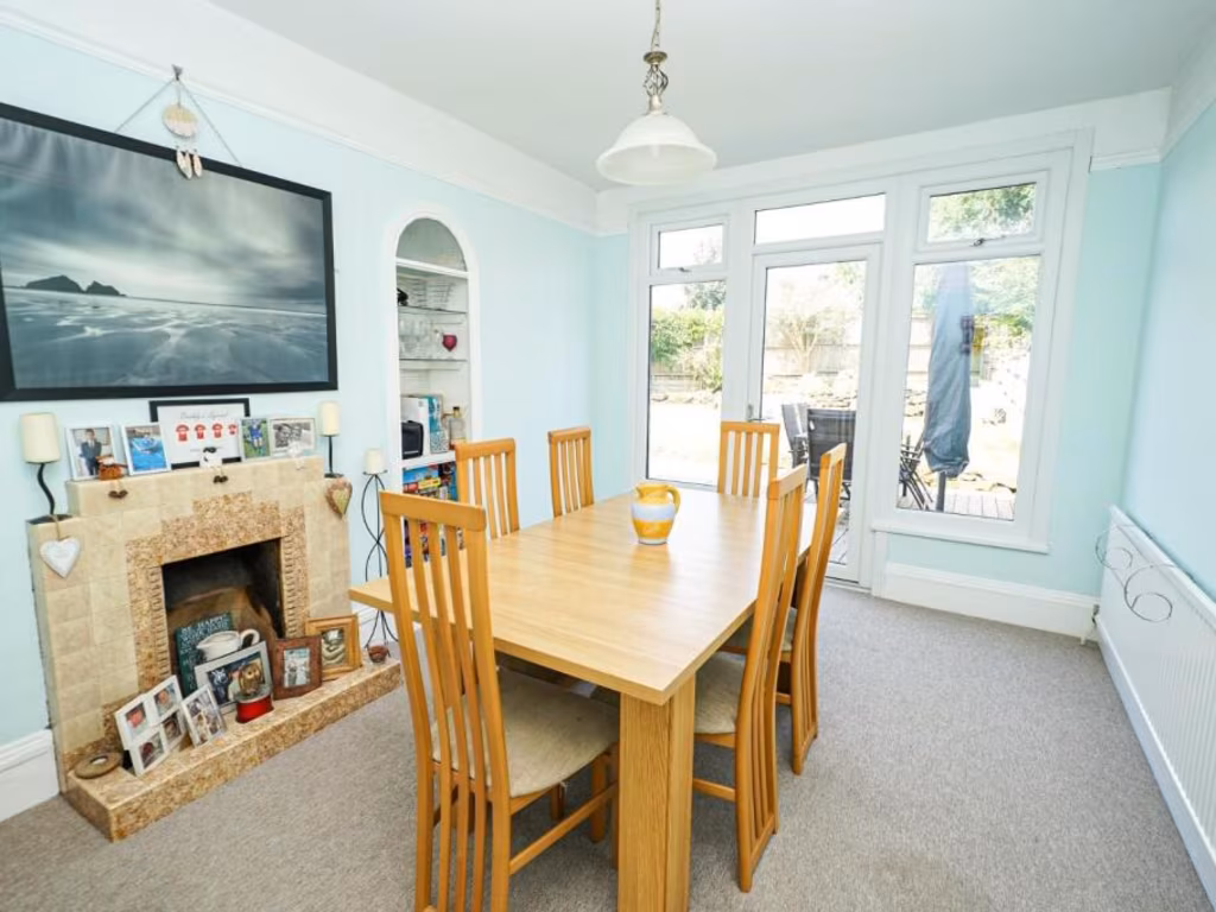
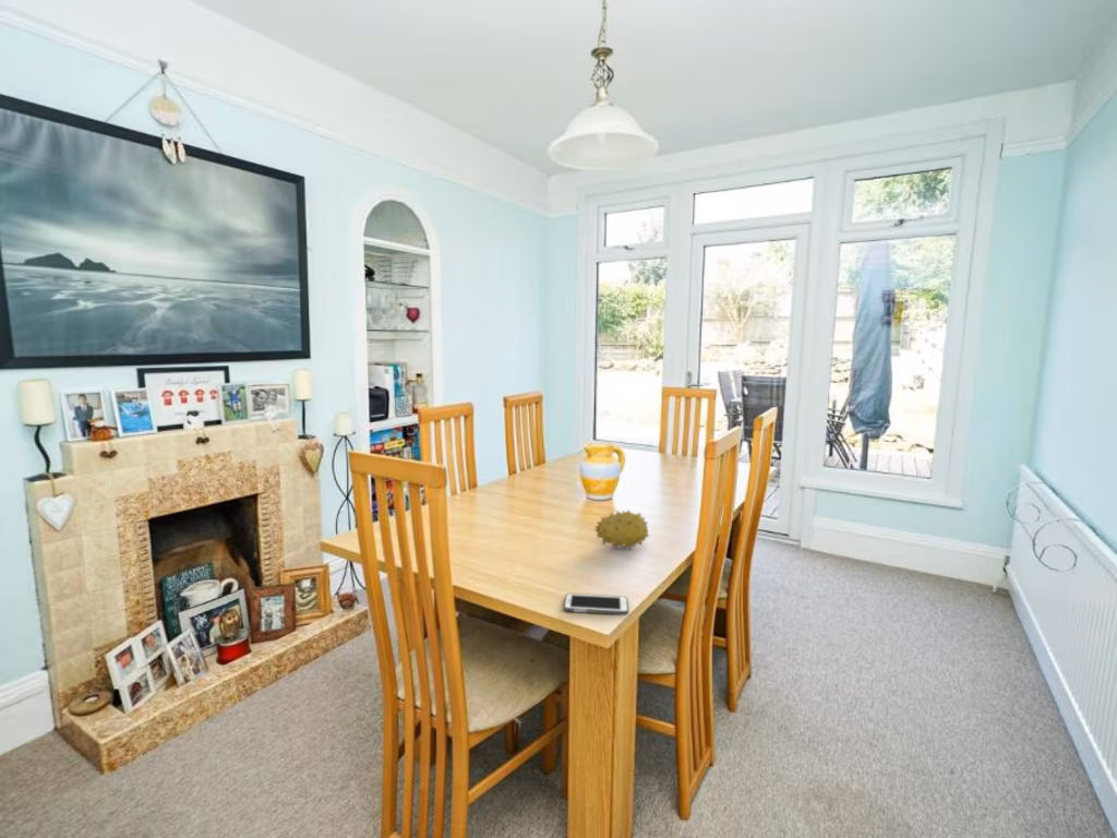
+ fruit [593,508,650,551]
+ cell phone [563,592,629,615]
